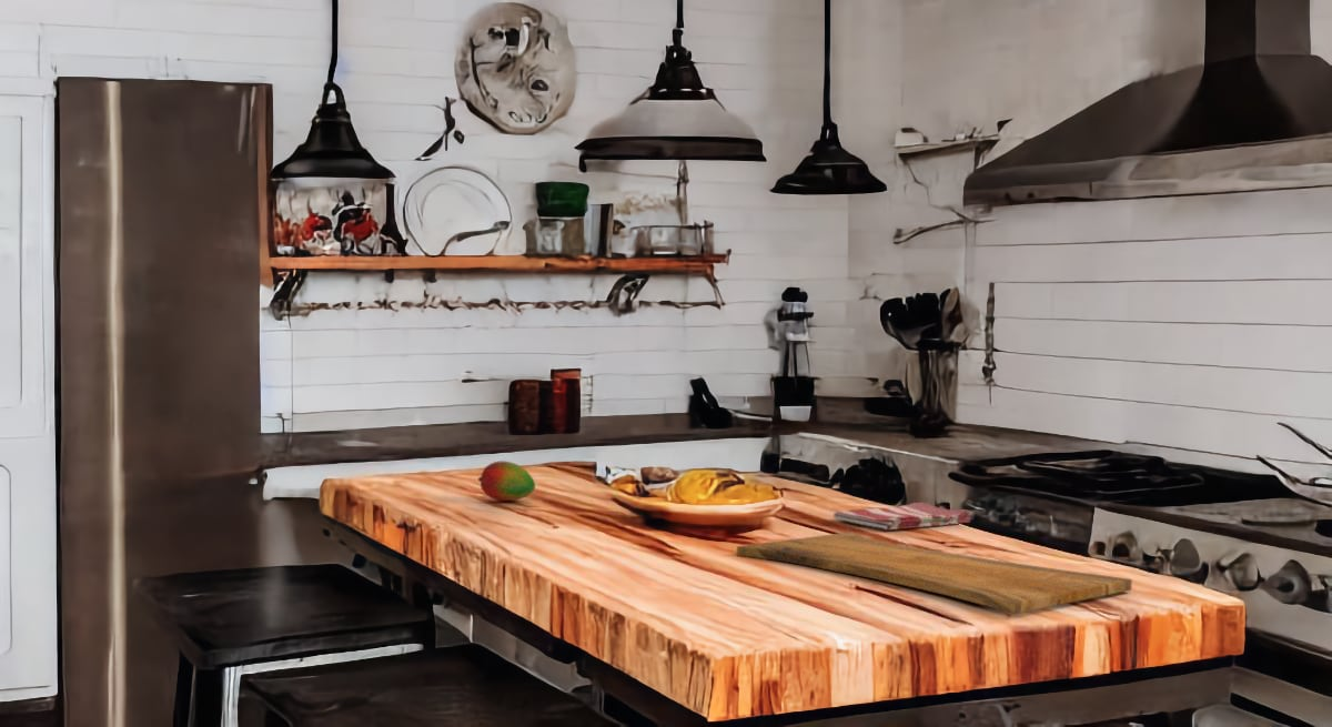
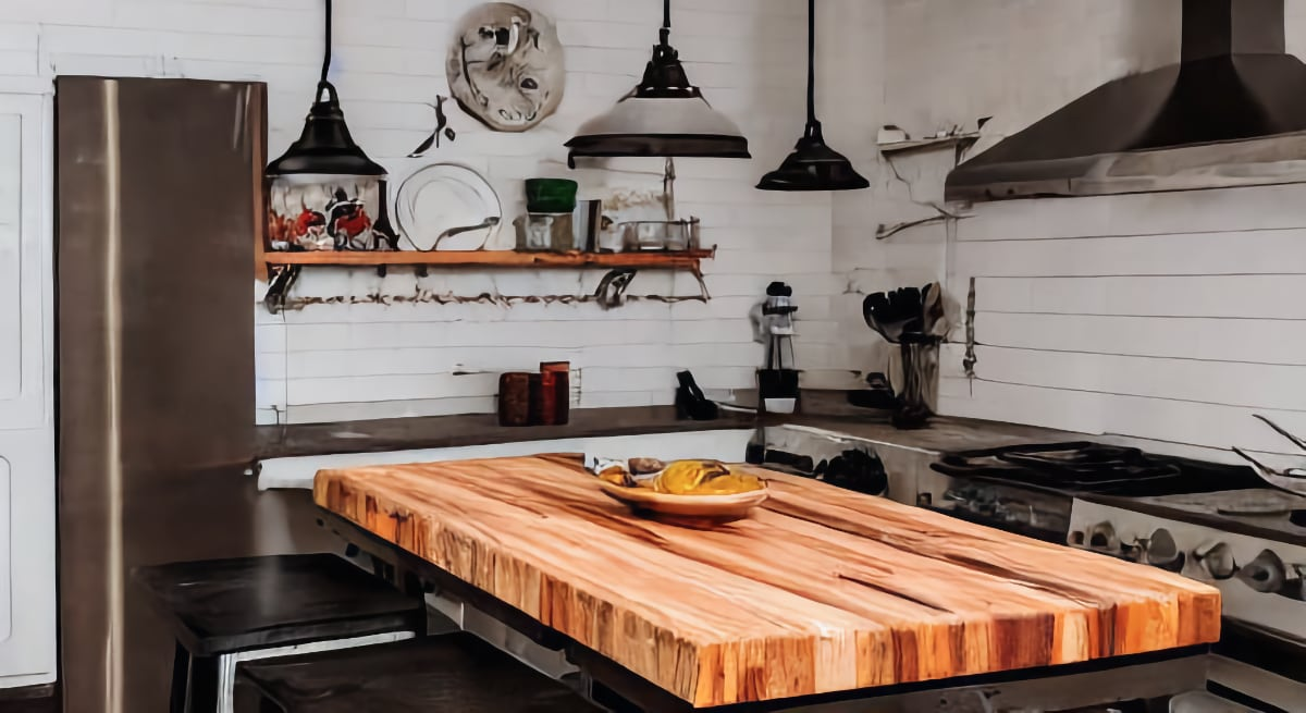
- dish towel [833,502,971,531]
- cutting board [736,531,1133,615]
- fruit [477,461,536,502]
